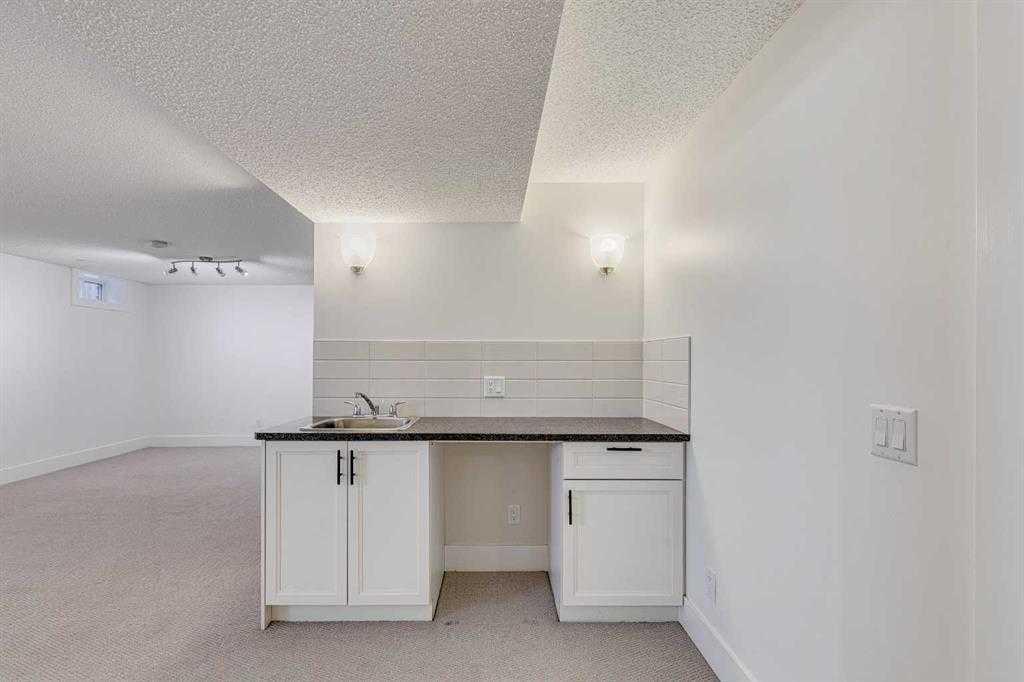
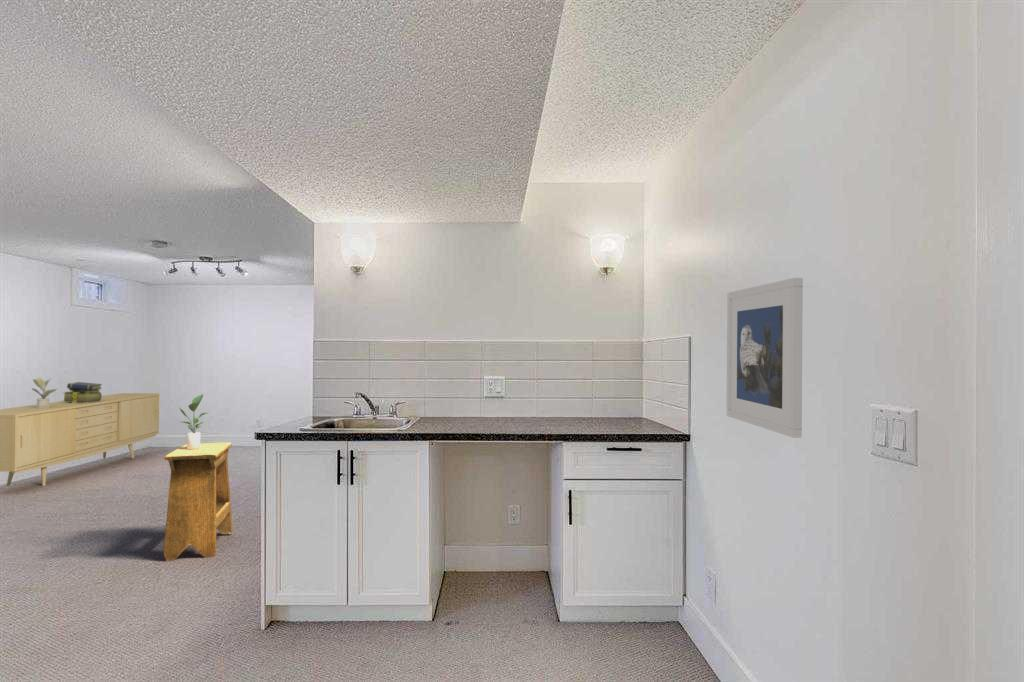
+ stack of books [62,381,103,403]
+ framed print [726,277,804,439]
+ stool [163,441,233,562]
+ potted plant [31,377,58,408]
+ sideboard [0,392,160,487]
+ potted plant [178,393,208,450]
